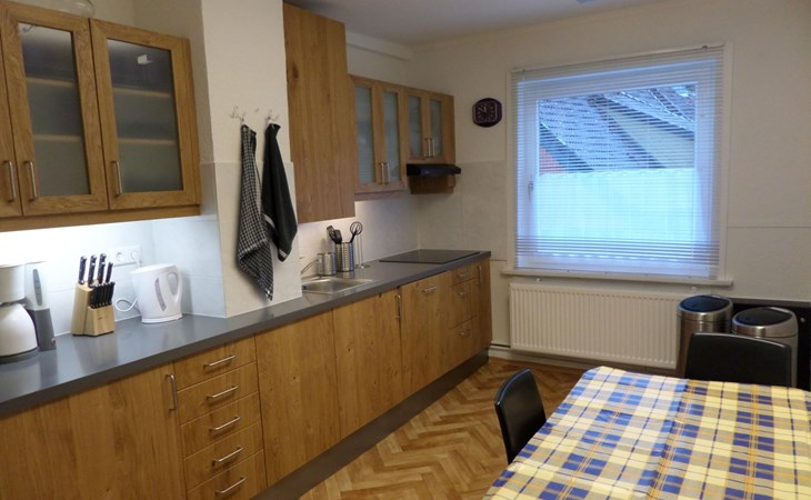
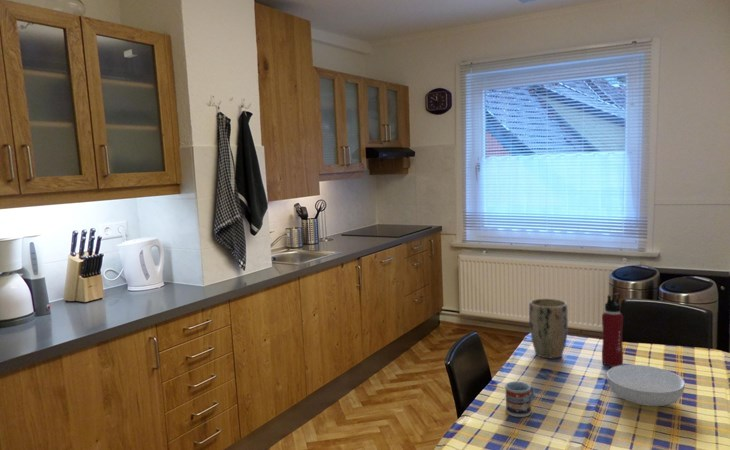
+ serving bowl [606,364,686,407]
+ water bottle [601,292,624,367]
+ cup [504,380,536,418]
+ plant pot [528,298,569,359]
